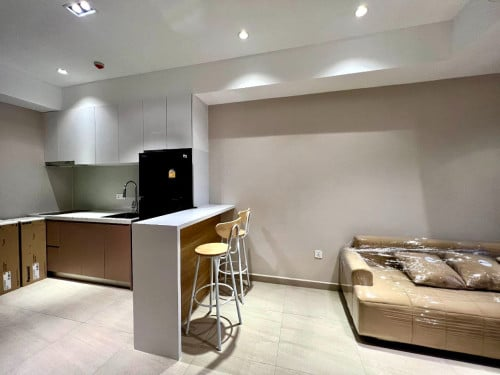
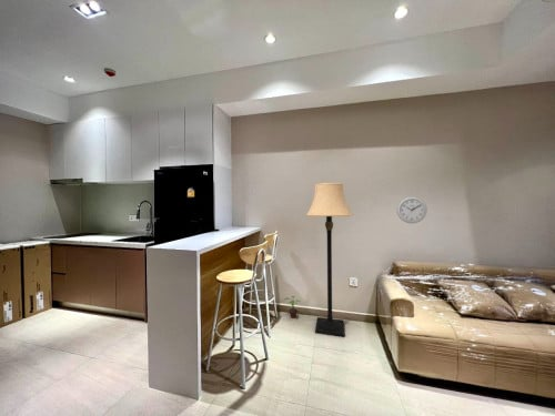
+ potted plant [282,295,302,319]
+ wall clock [396,195,428,224]
+ lamp [305,182,354,337]
